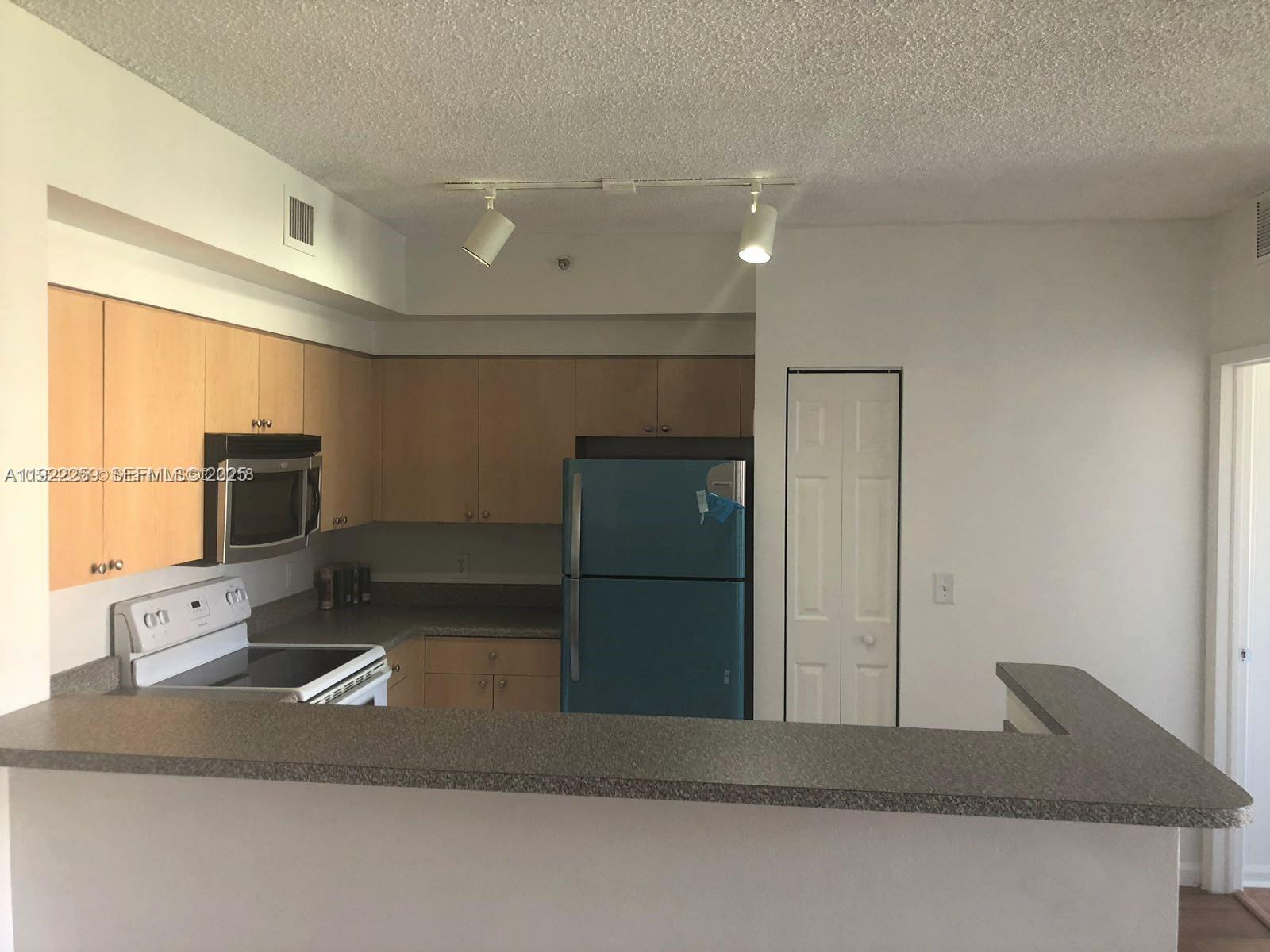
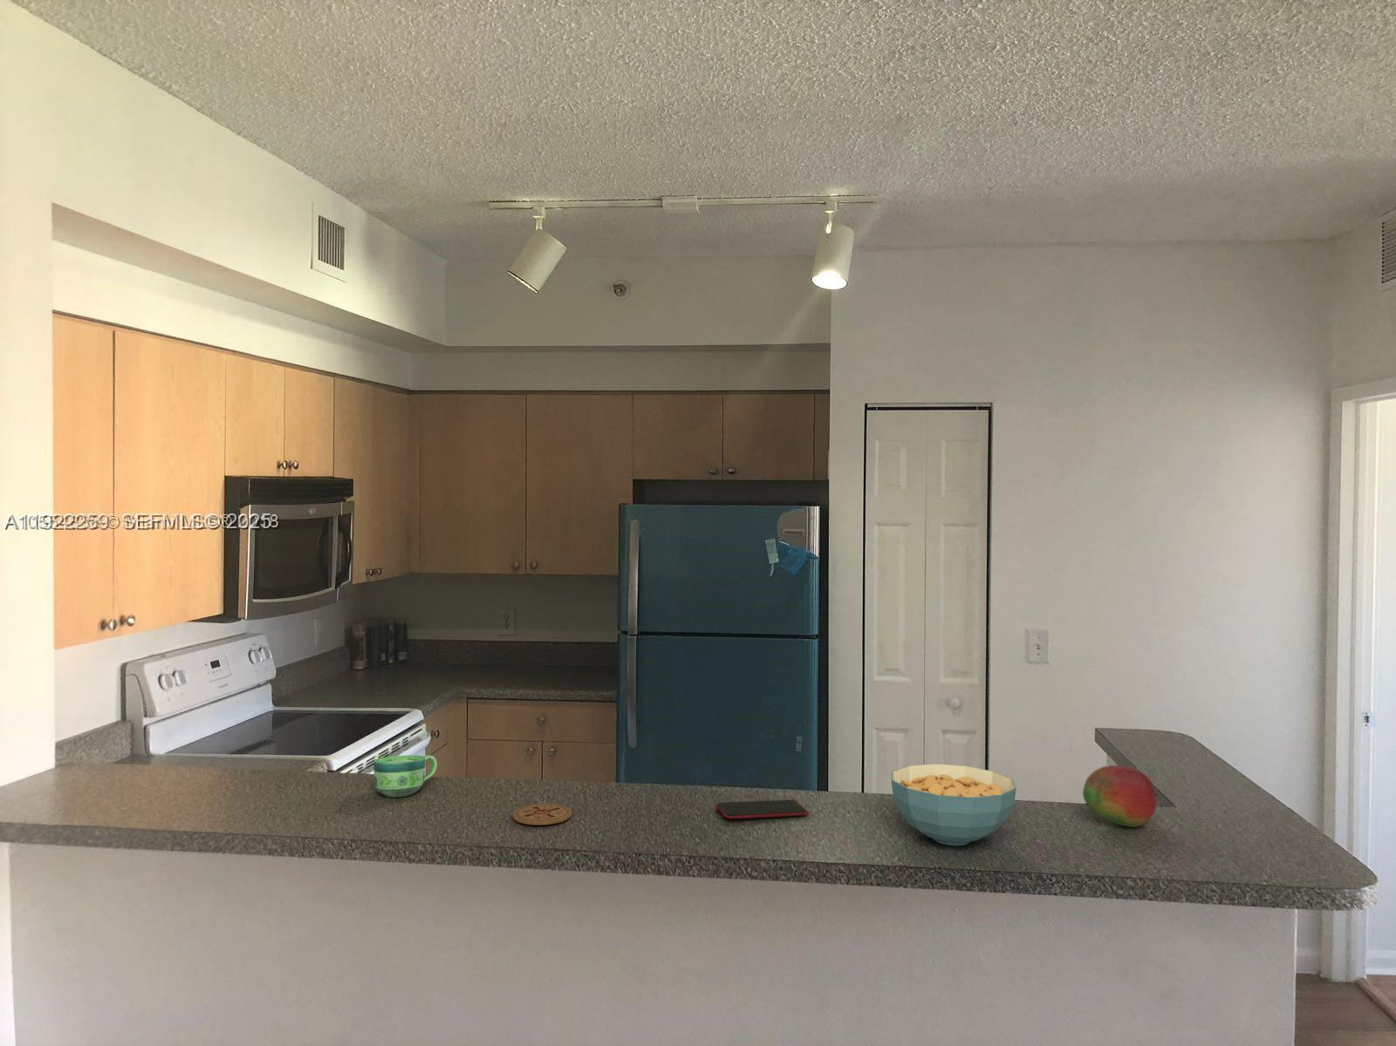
+ cereal bowl [890,763,1018,846]
+ fruit [1082,765,1157,828]
+ smartphone [714,799,810,820]
+ coaster [512,803,573,826]
+ cup [373,755,437,798]
